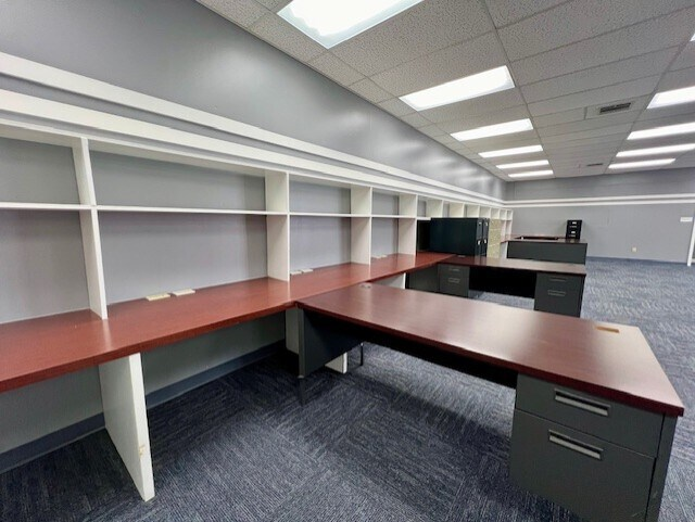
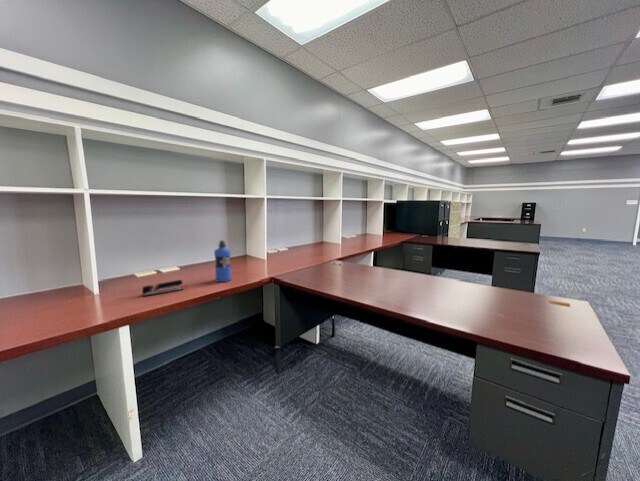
+ water bottle [213,239,232,283]
+ stapler [141,279,184,297]
